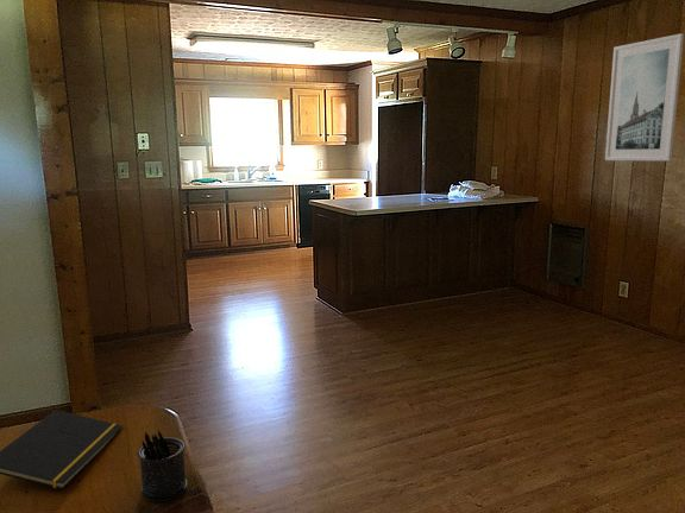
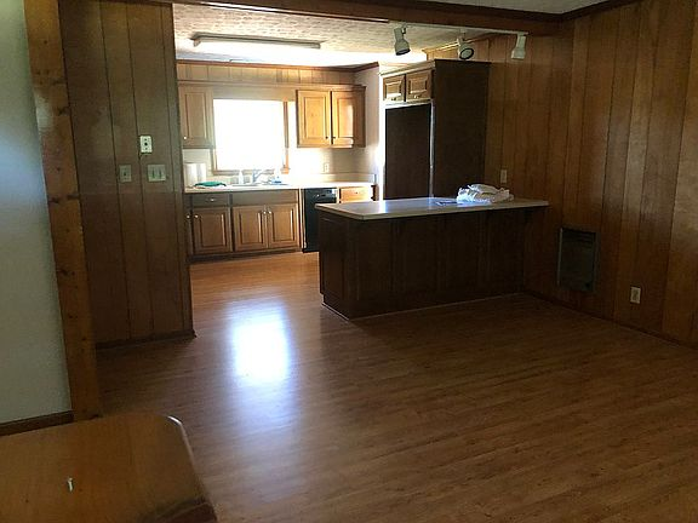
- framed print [604,32,685,163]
- pen holder [137,430,188,502]
- notepad [0,408,124,490]
